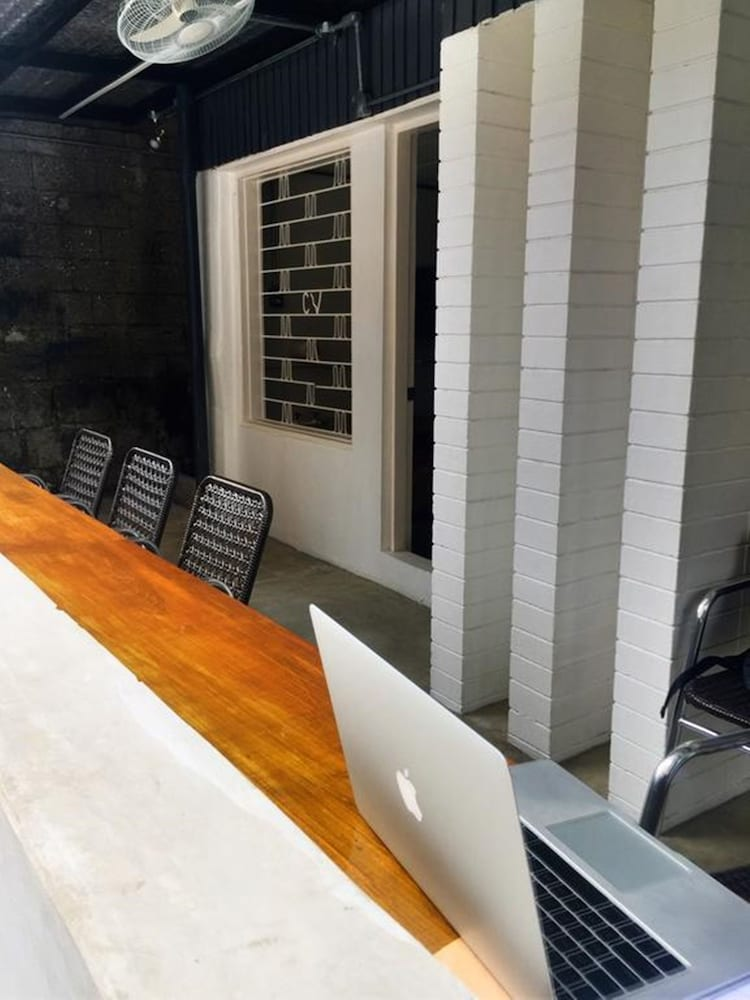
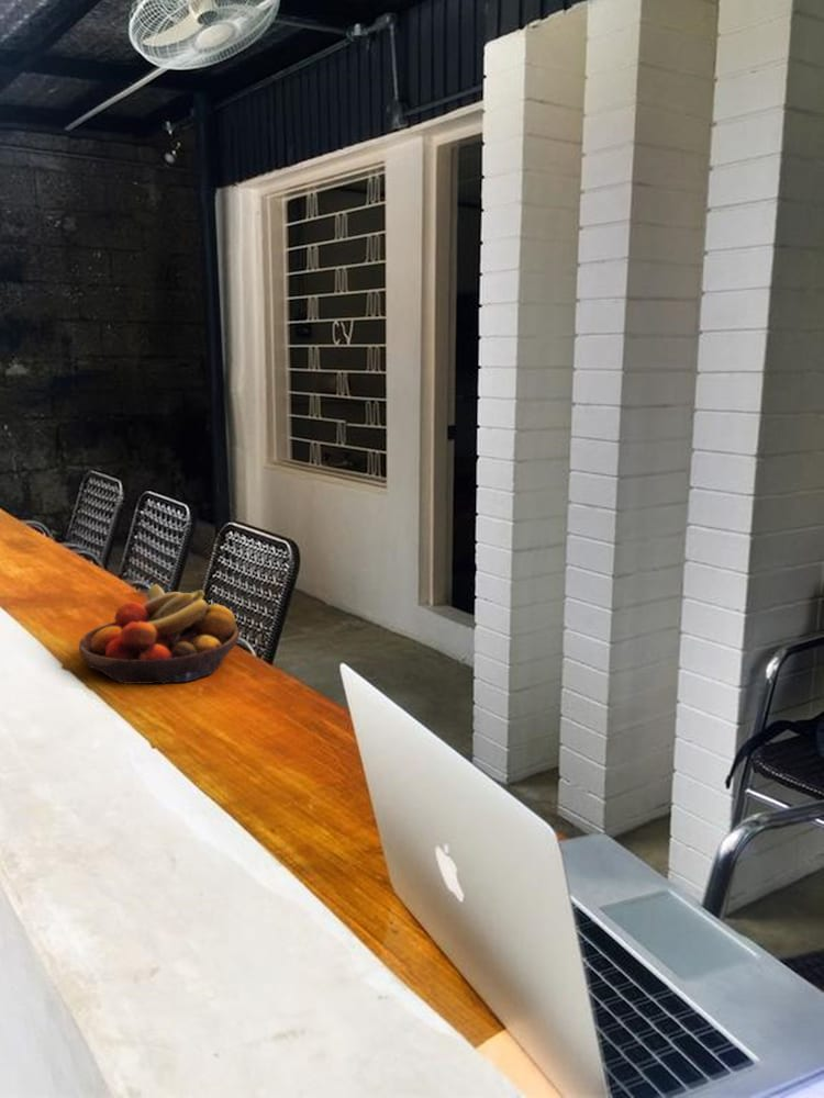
+ fruit bowl [78,583,241,685]
